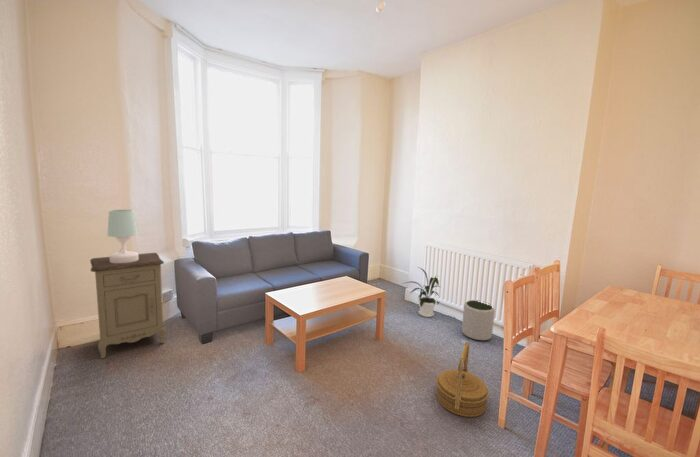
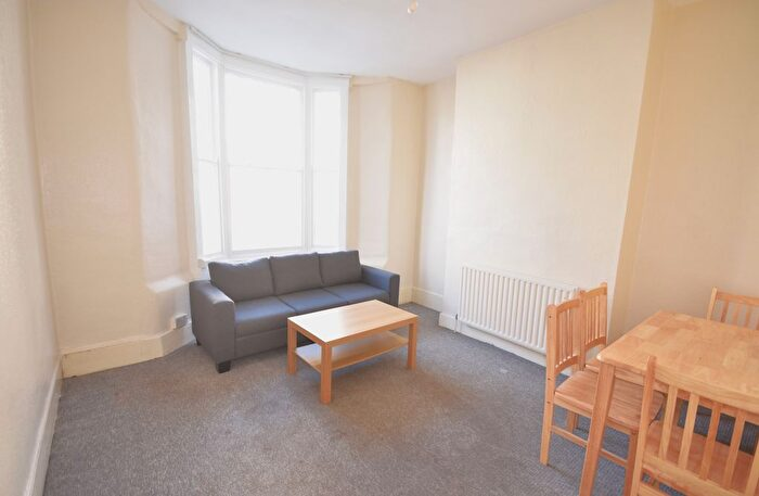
- house plant [401,266,441,318]
- table lamp [106,209,139,263]
- nightstand [89,252,167,360]
- basket [435,341,490,418]
- plant pot [461,299,496,341]
